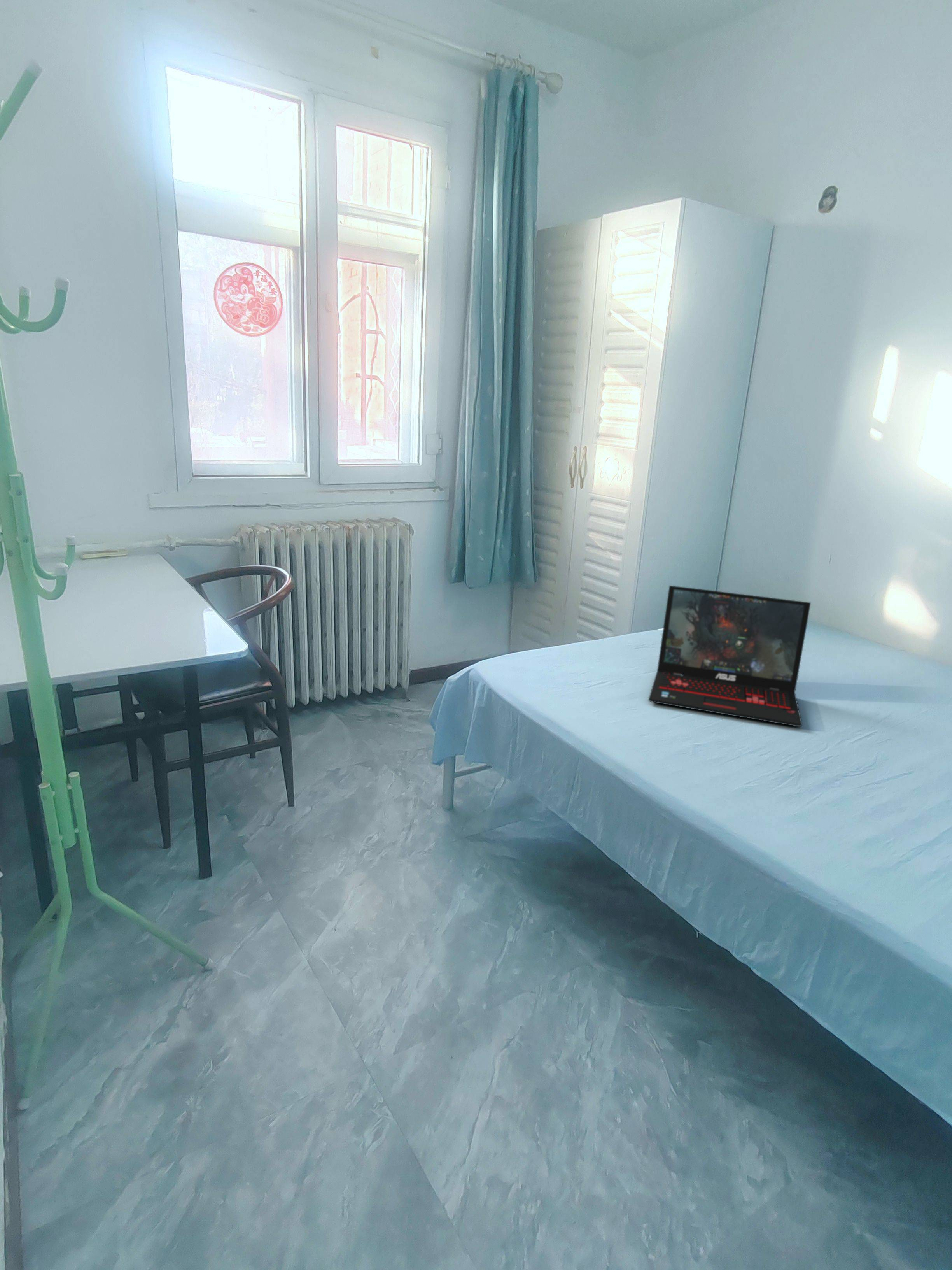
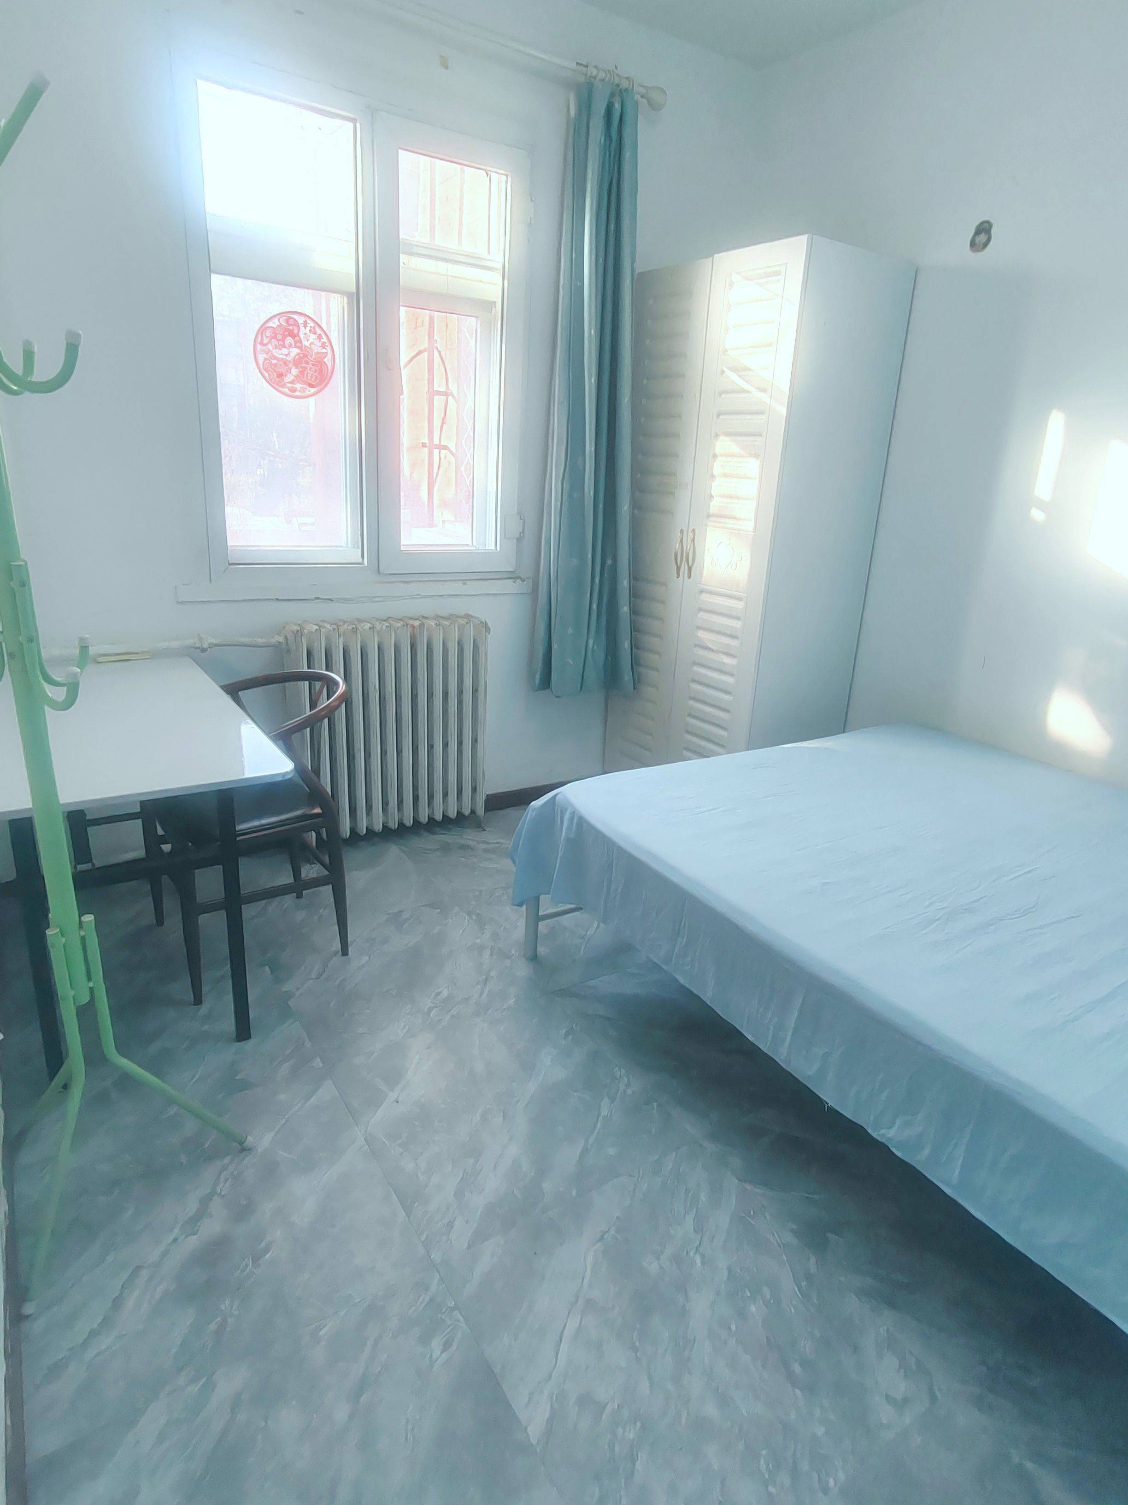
- laptop [648,585,811,727]
